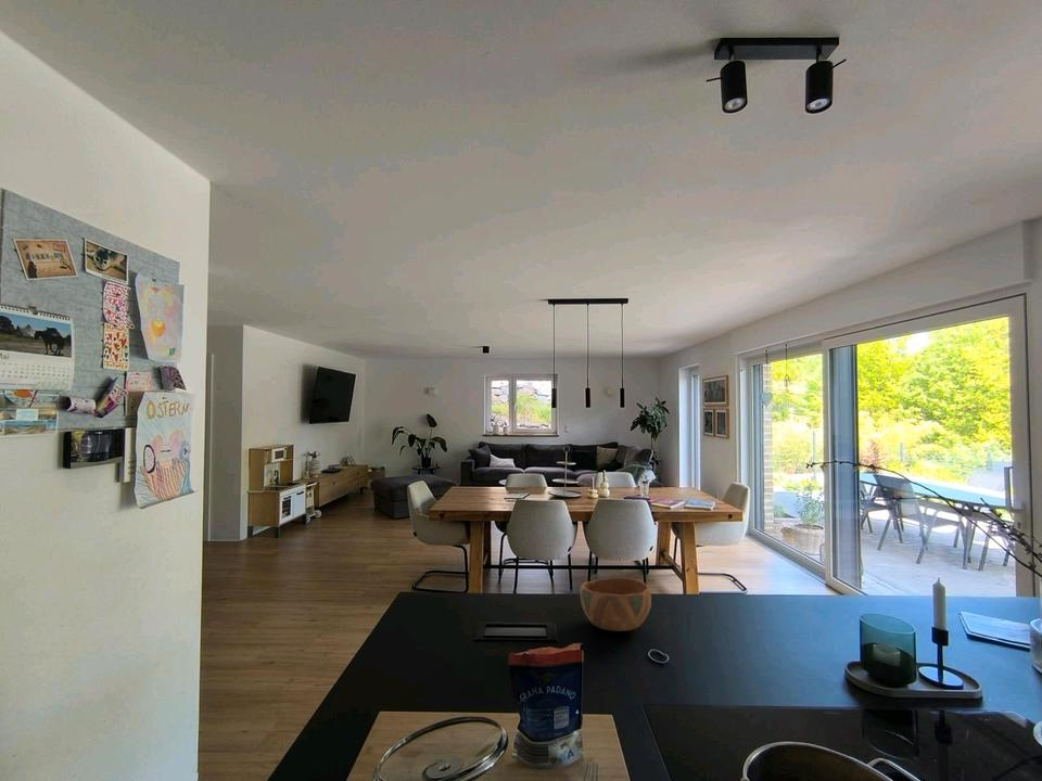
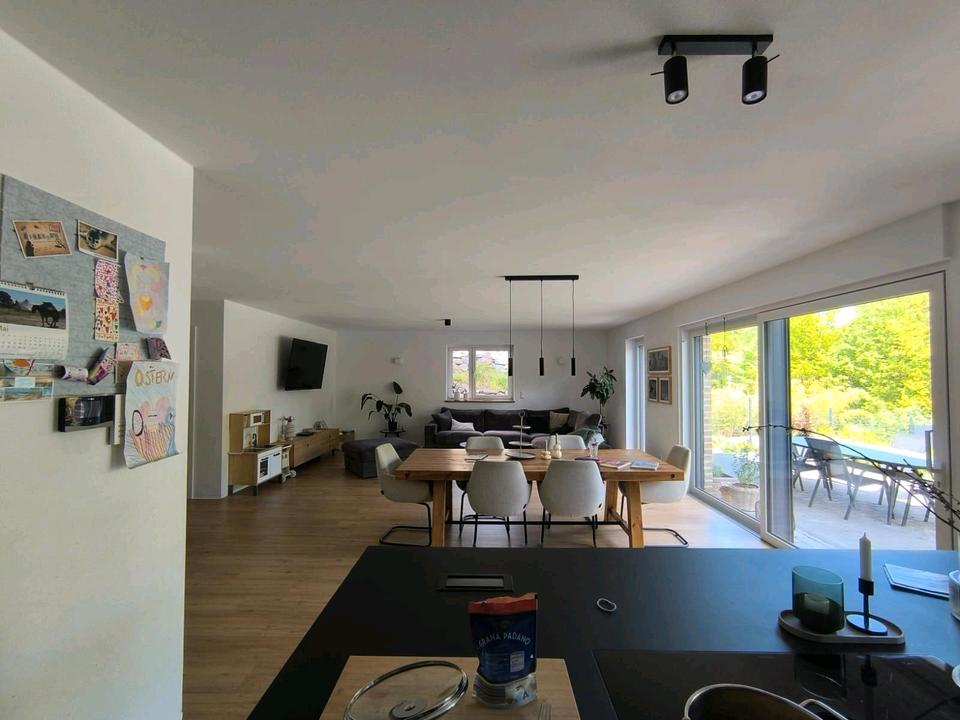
- bowl [579,577,652,632]
